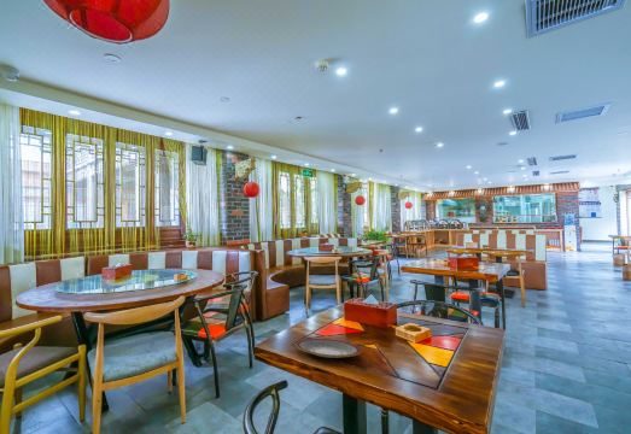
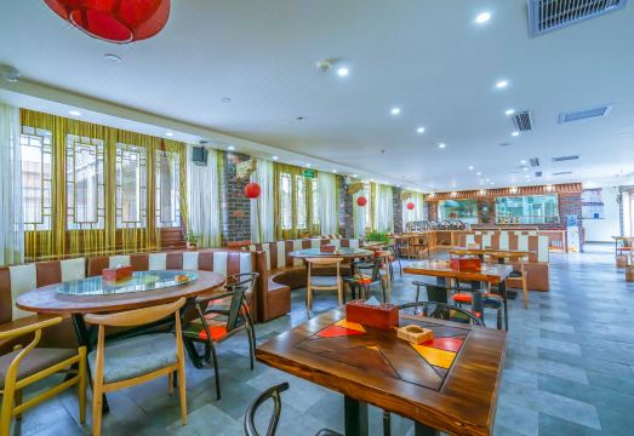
- plate [294,338,362,359]
